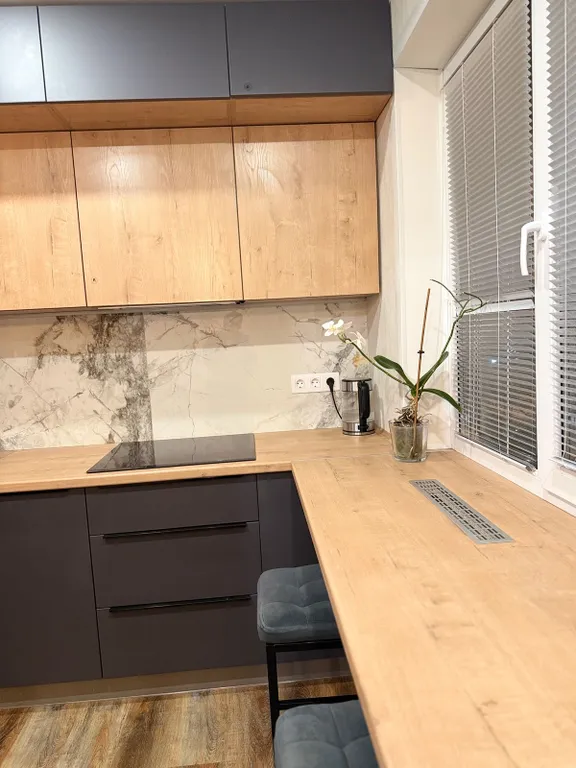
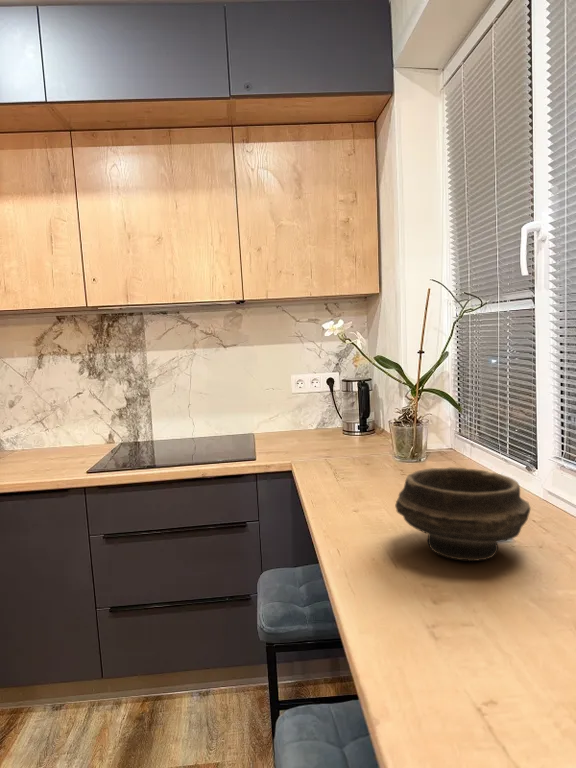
+ bowl [394,466,532,562]
